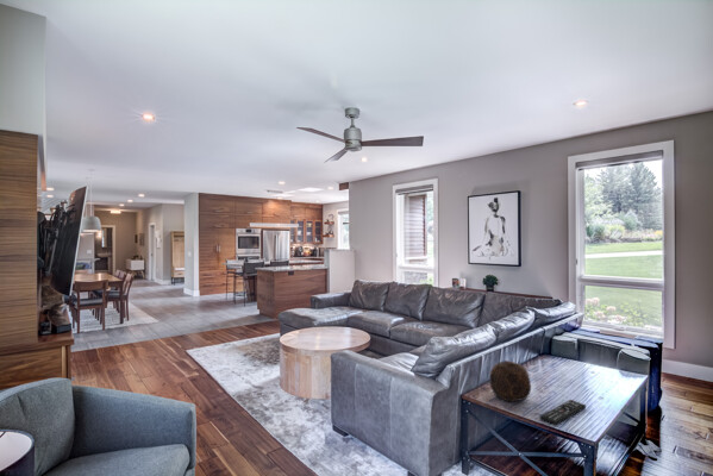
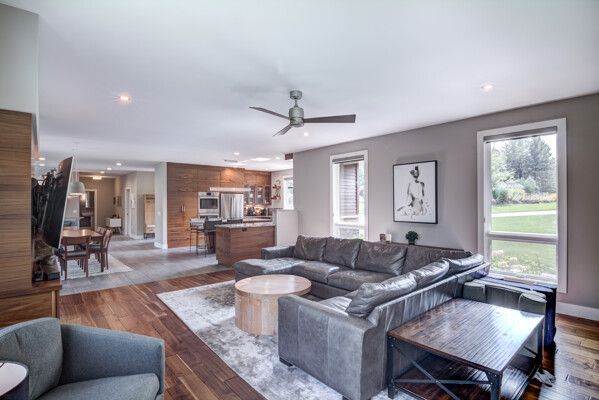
- remote control [539,399,587,427]
- soccer ball [488,359,532,402]
